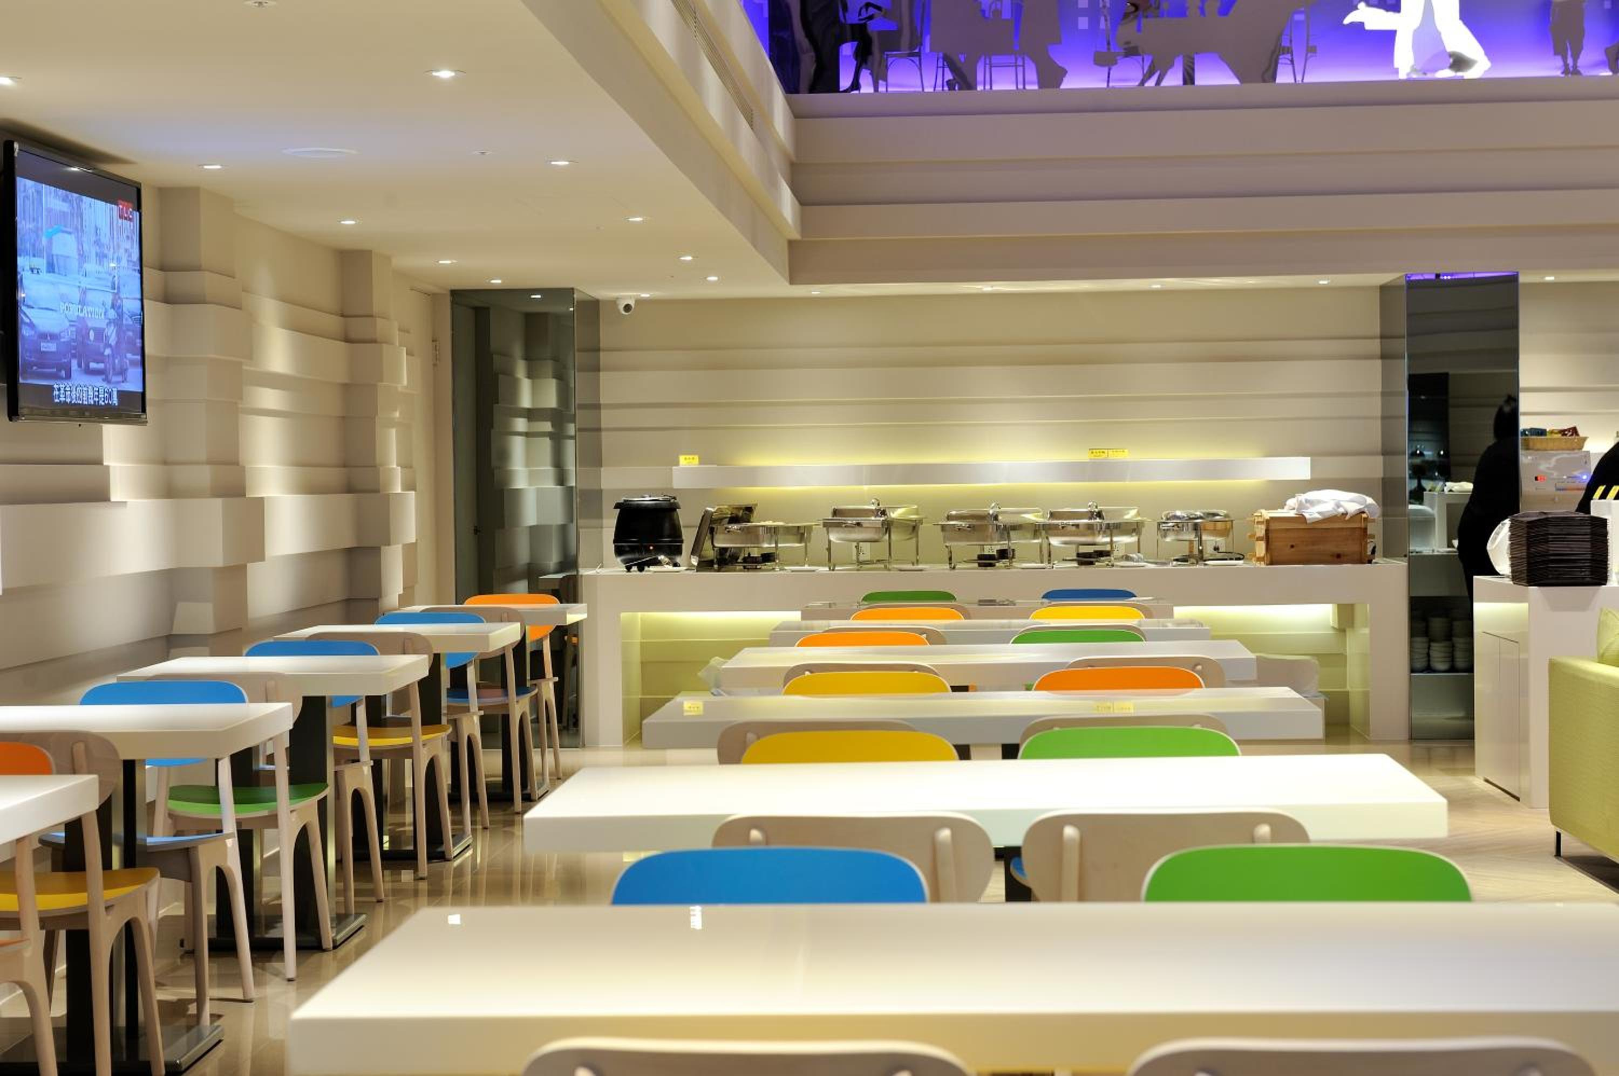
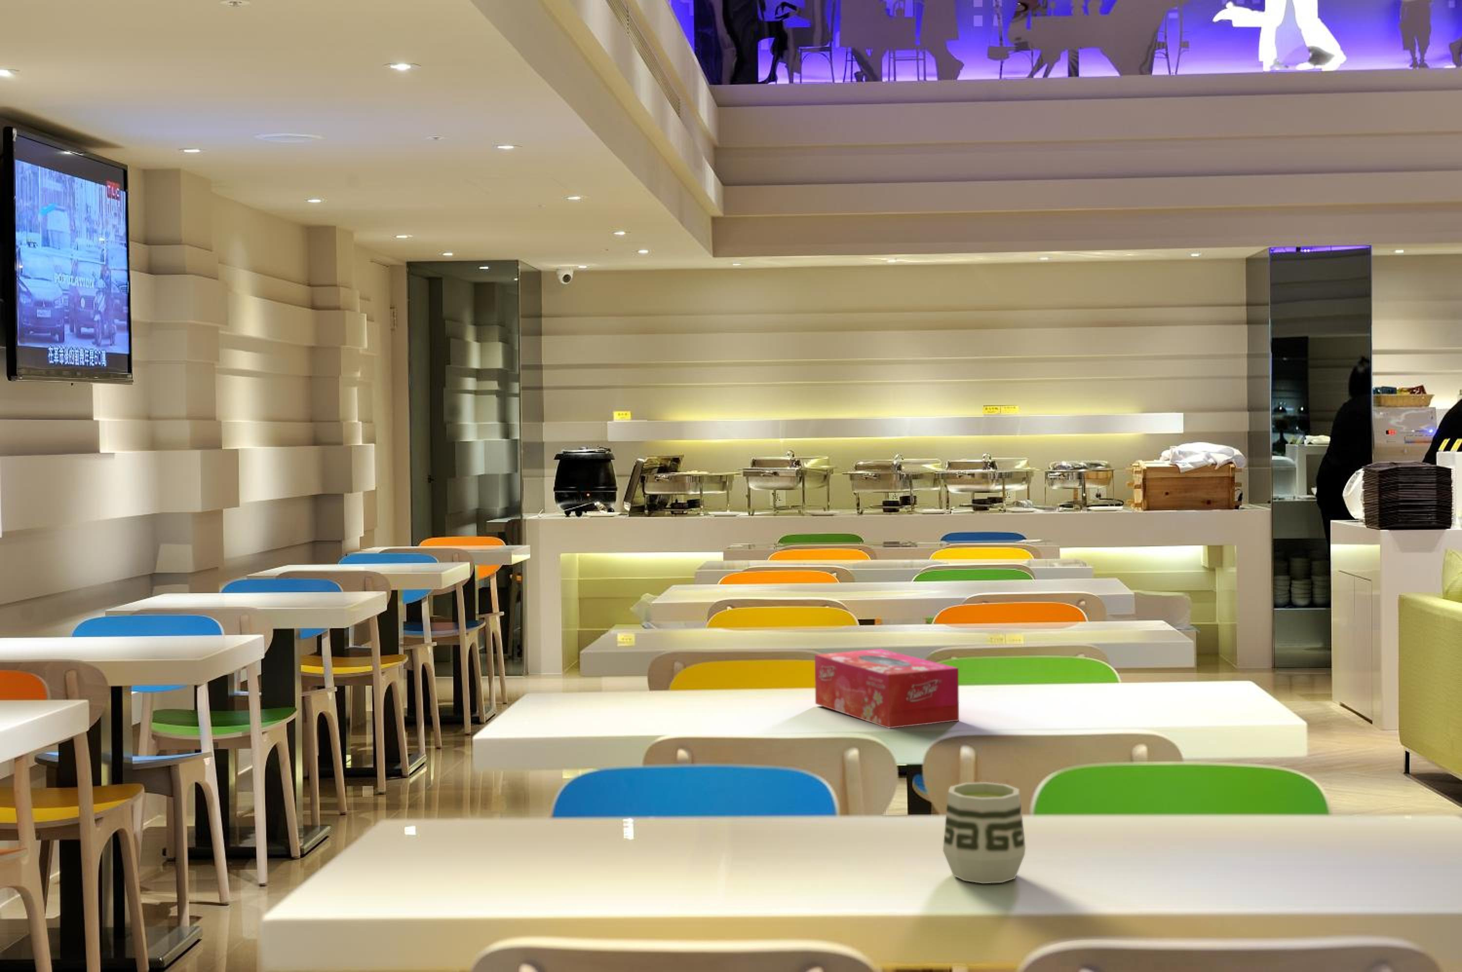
+ tissue box [814,649,959,729]
+ cup [942,781,1027,884]
